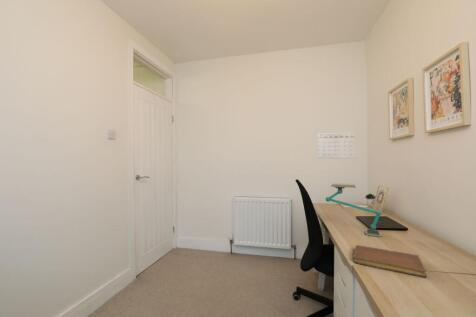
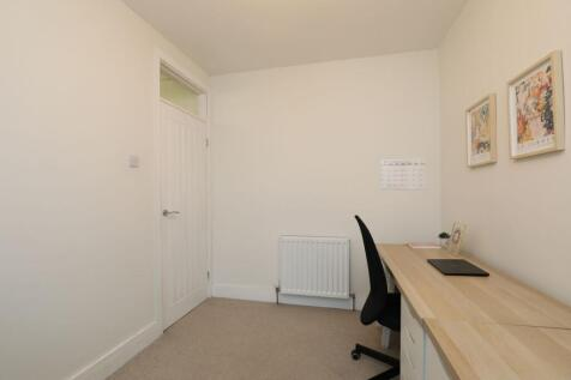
- notebook [353,244,428,278]
- desk lamp [325,182,383,238]
